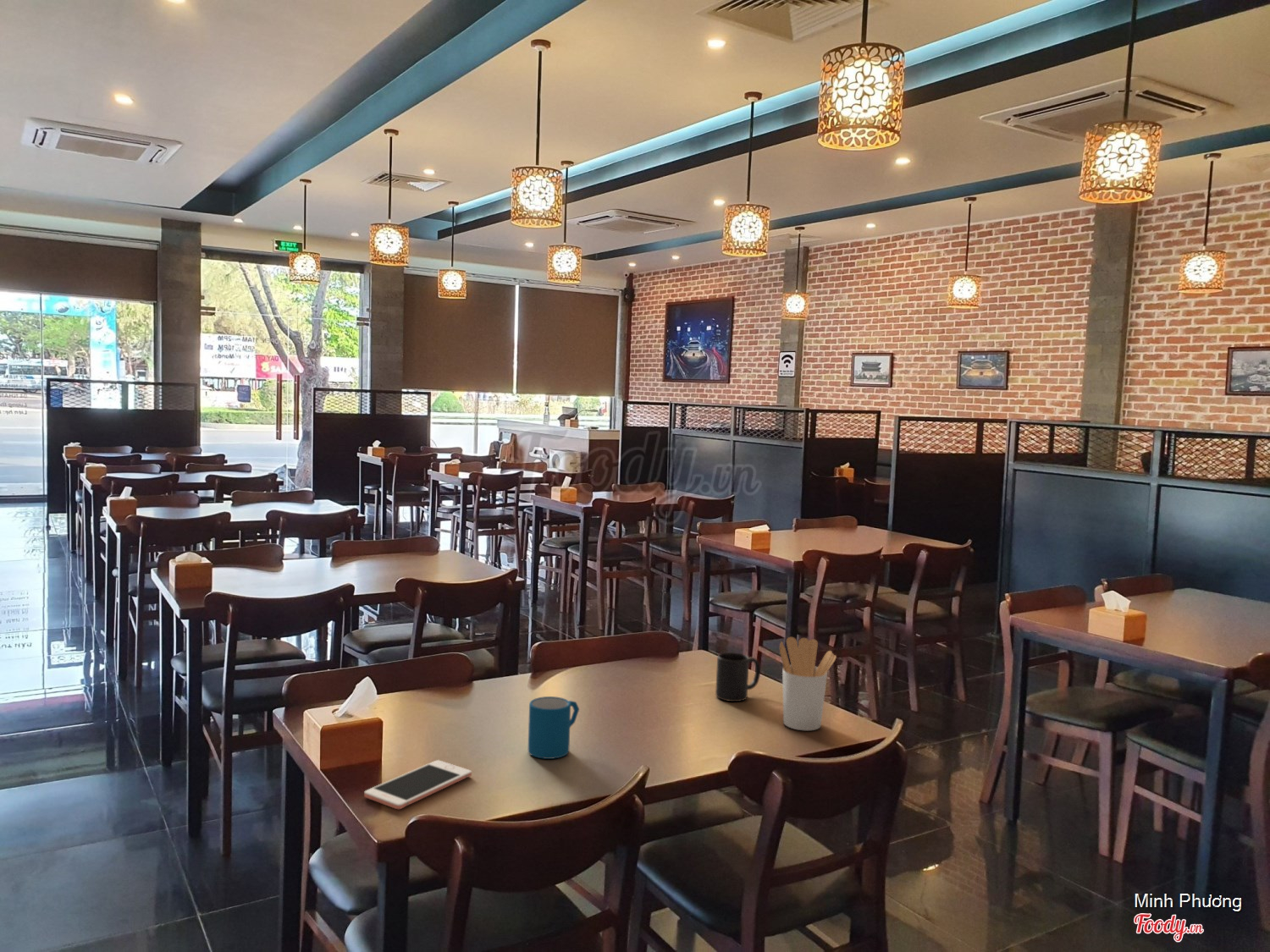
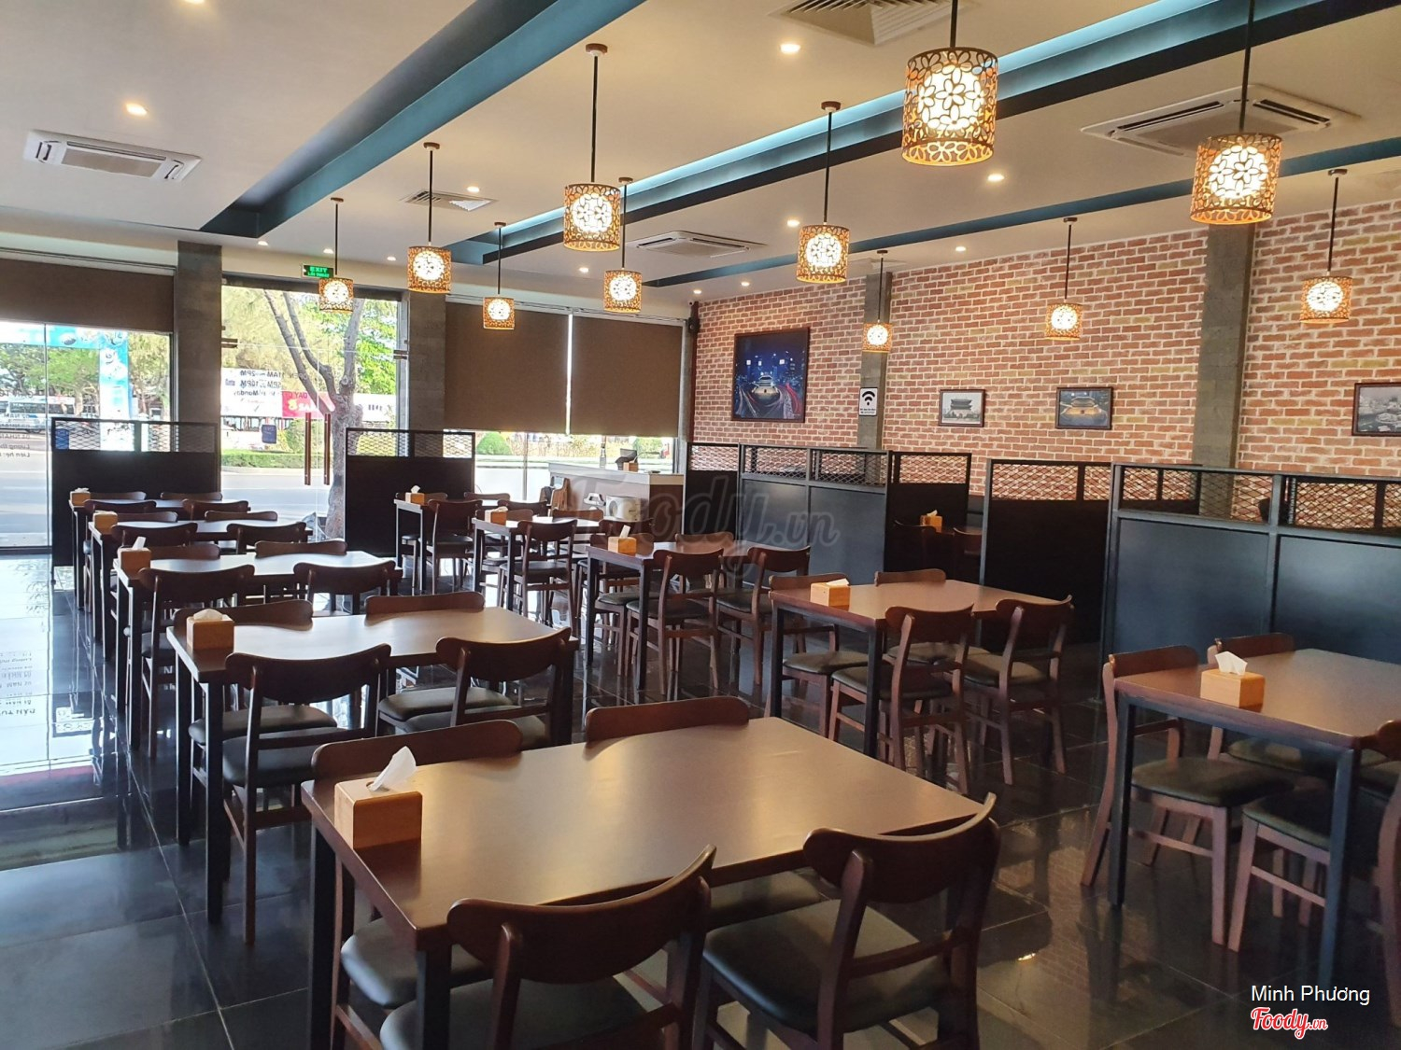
- cell phone [363,759,472,810]
- mug [715,652,761,702]
- mug [527,696,580,760]
- utensil holder [779,636,837,731]
